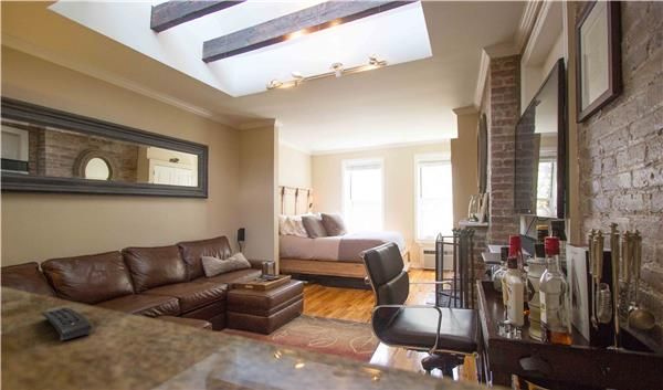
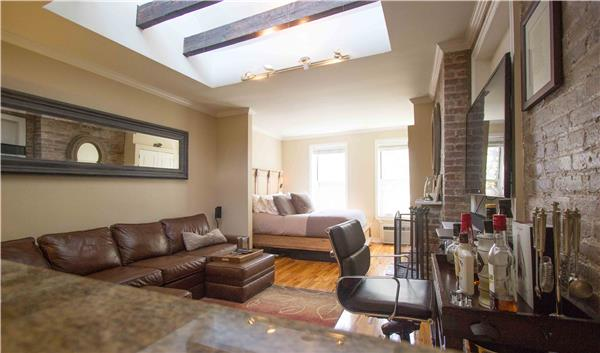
- remote control [41,306,93,342]
